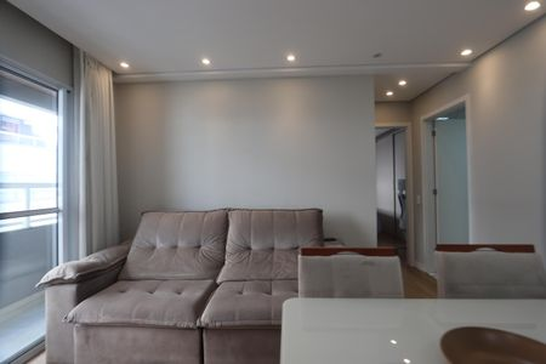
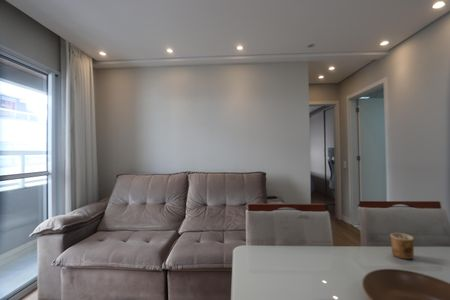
+ cup [389,232,415,260]
